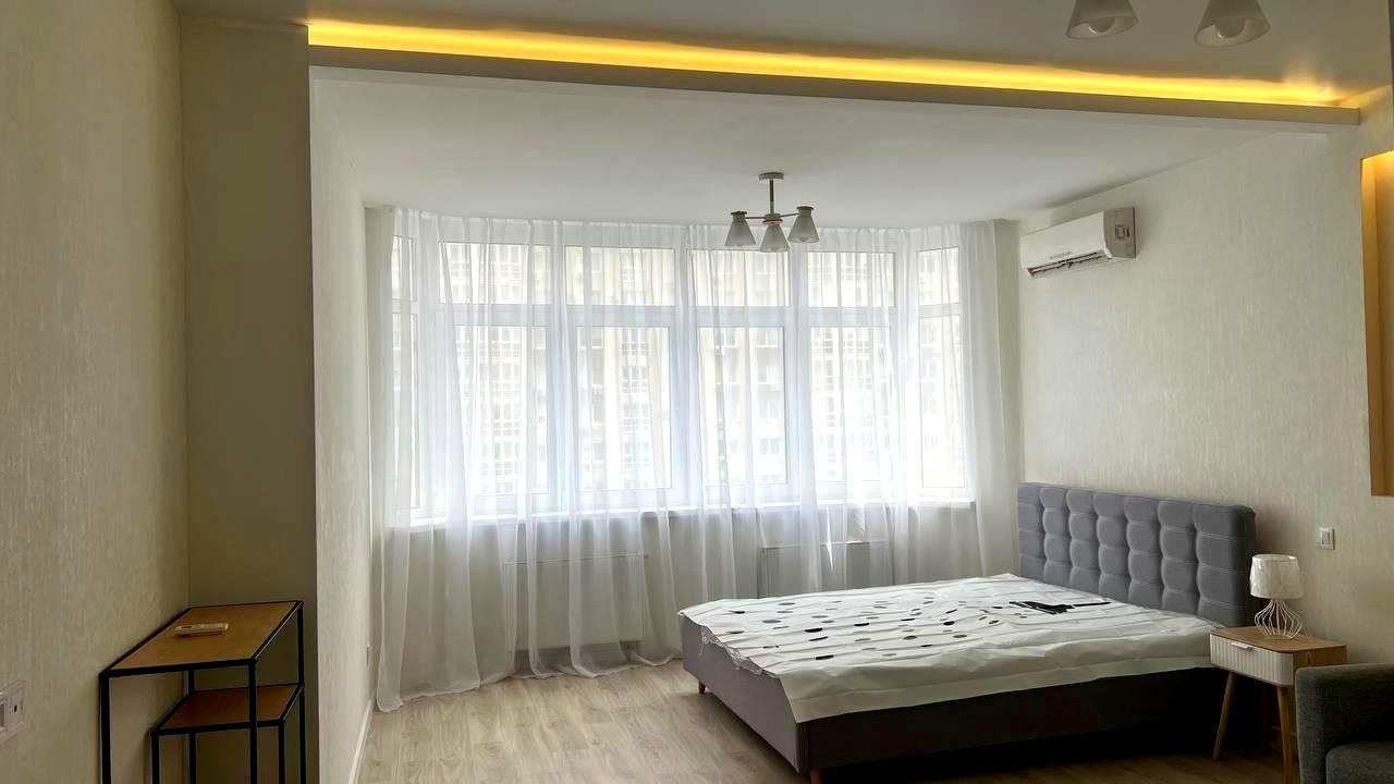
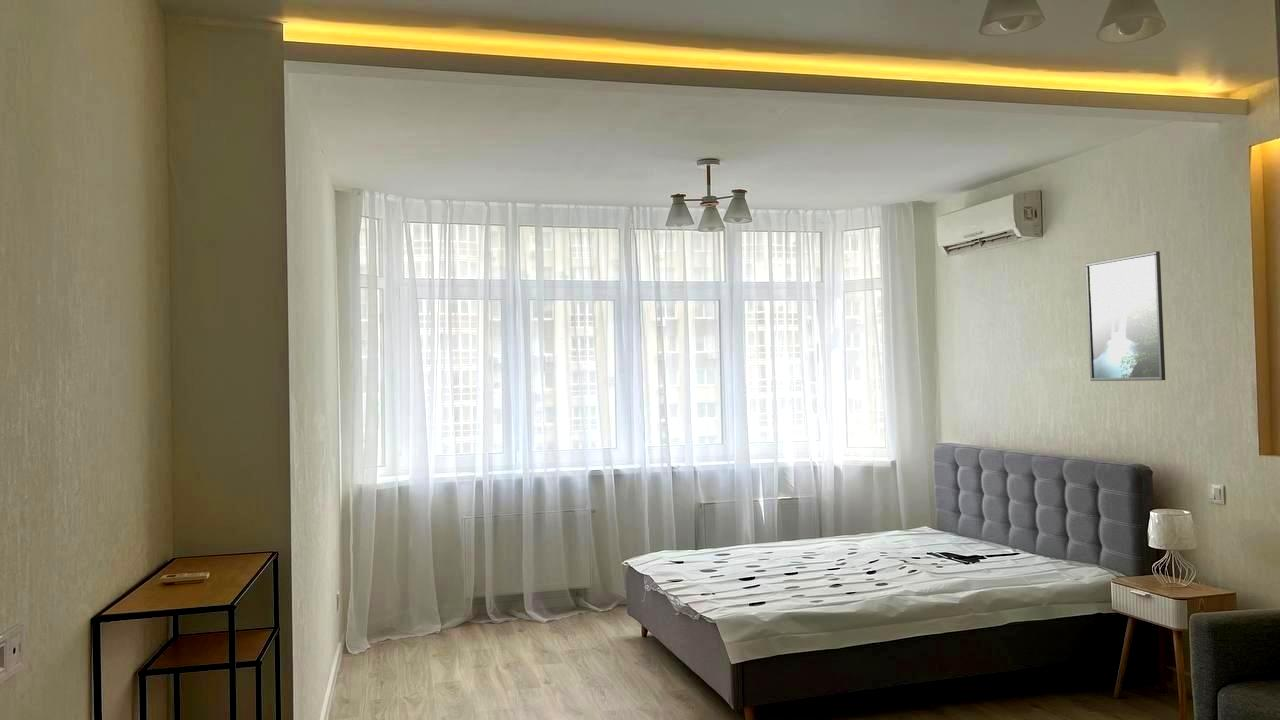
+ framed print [1085,250,1166,382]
